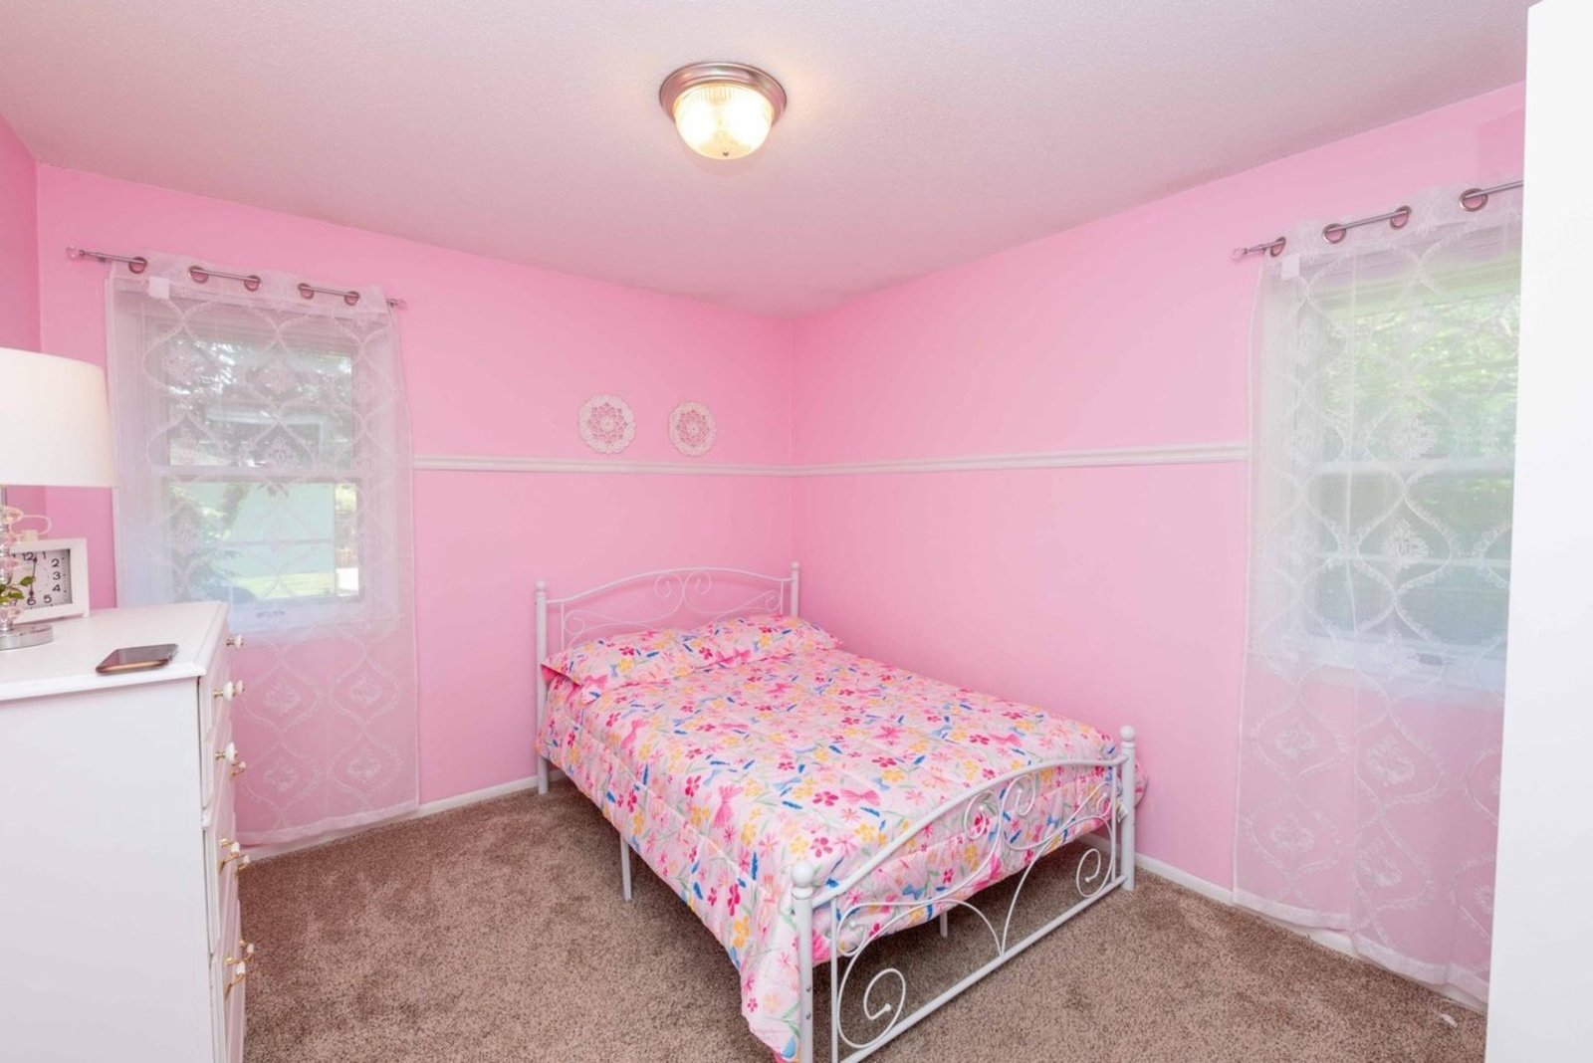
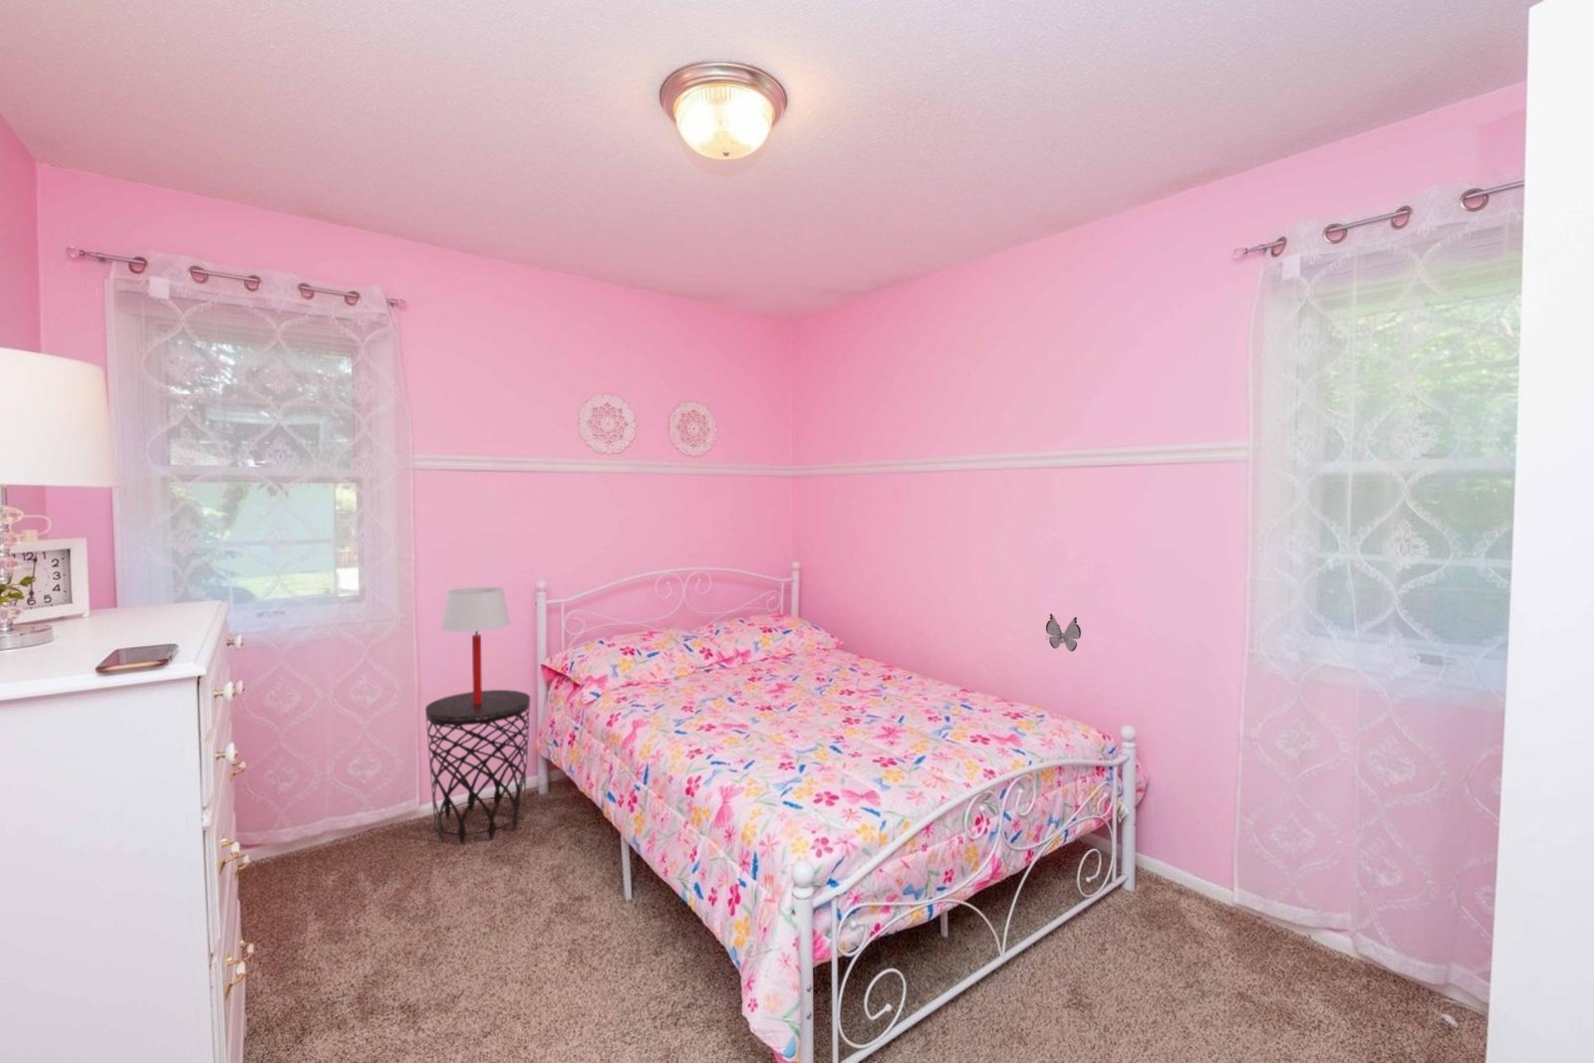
+ table lamp [440,586,512,704]
+ side table [425,689,531,845]
+ decorative butterfly [1046,613,1082,653]
